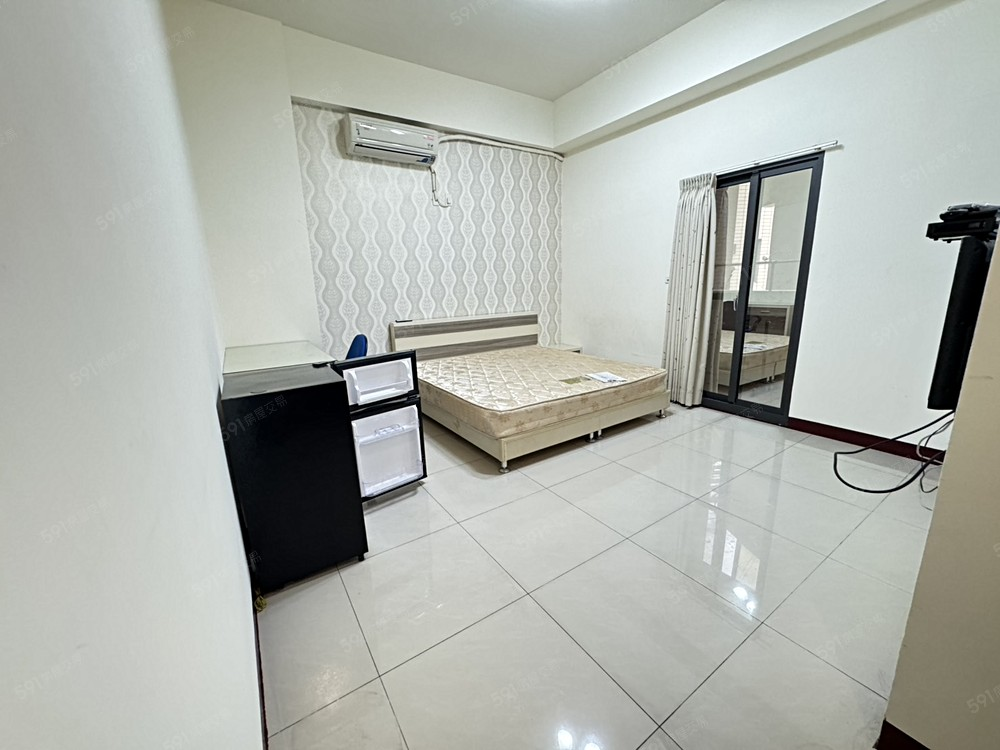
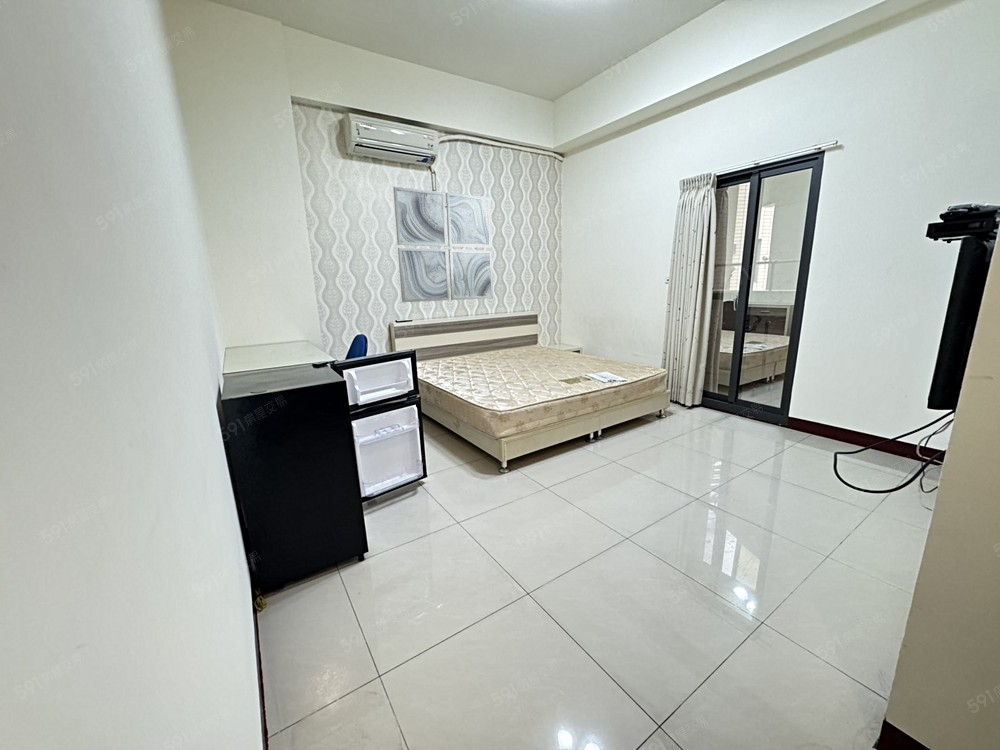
+ wall art [392,186,494,303]
